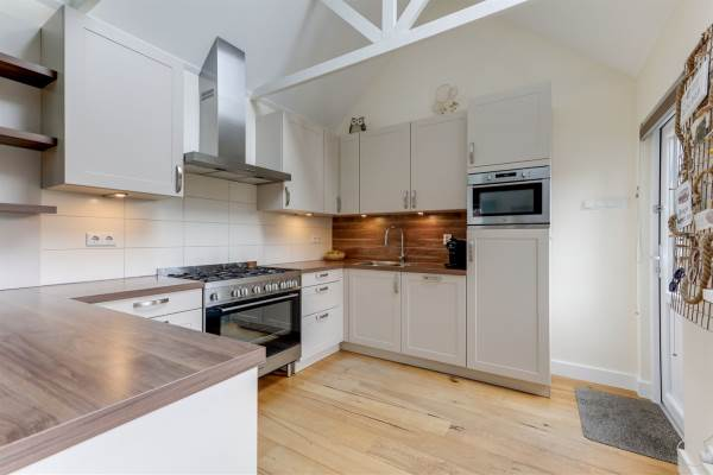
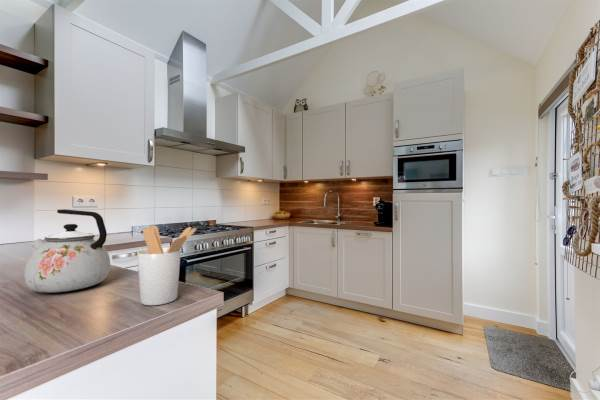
+ utensil holder [136,224,198,306]
+ kettle [23,208,111,294]
